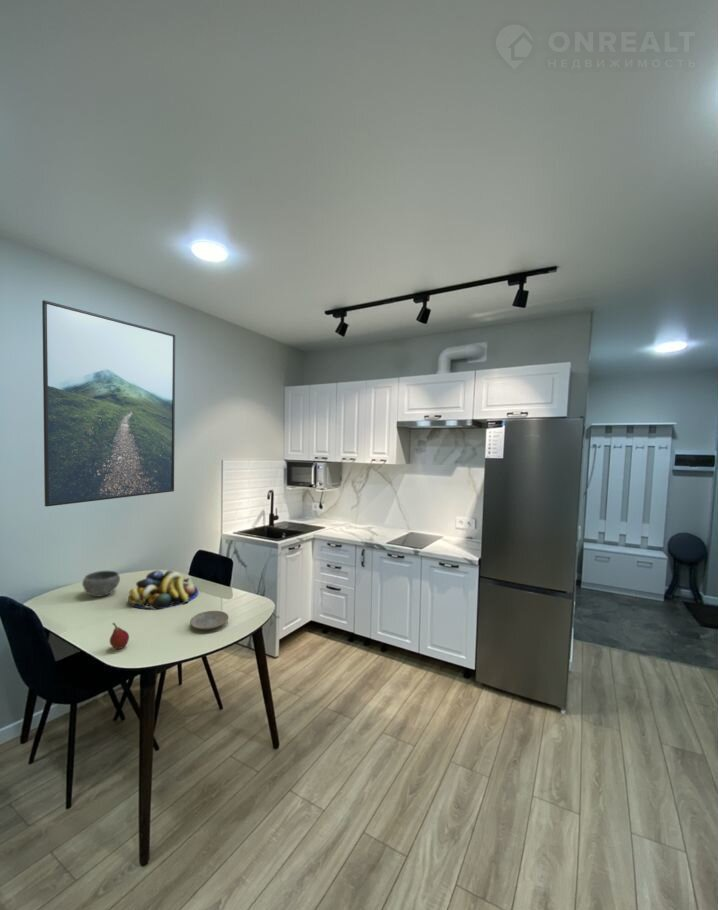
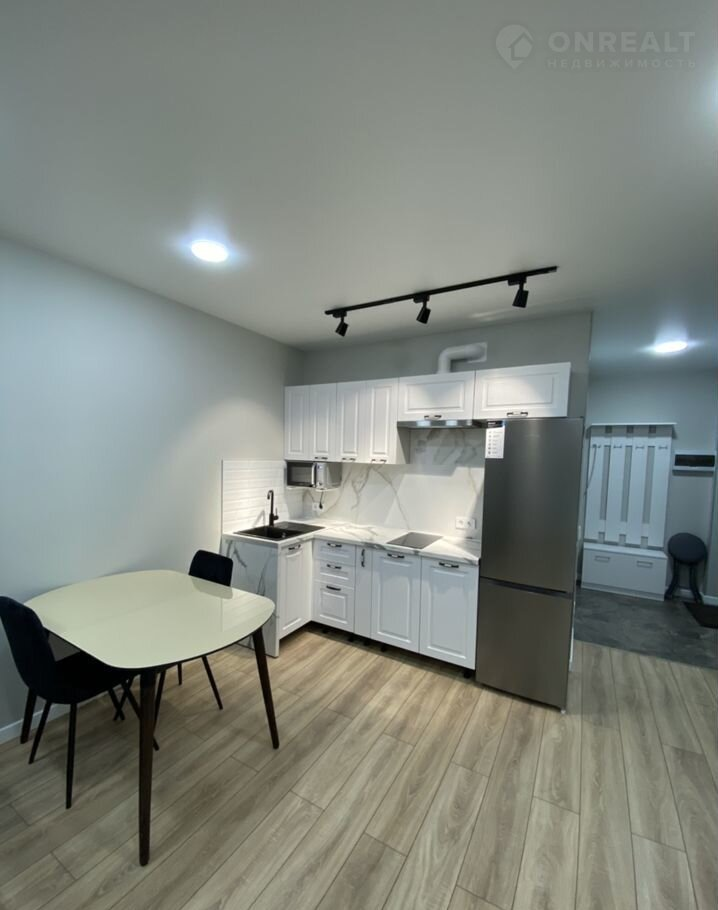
- plate [189,610,230,631]
- bowl [81,570,121,597]
- fruit [109,622,130,650]
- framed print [41,299,176,508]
- fruit bowl [127,569,199,611]
